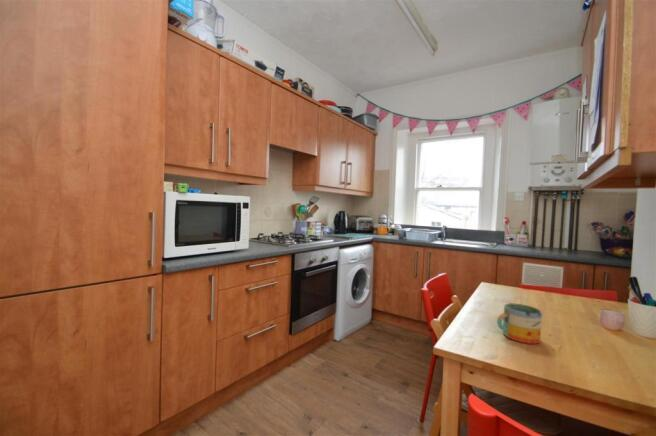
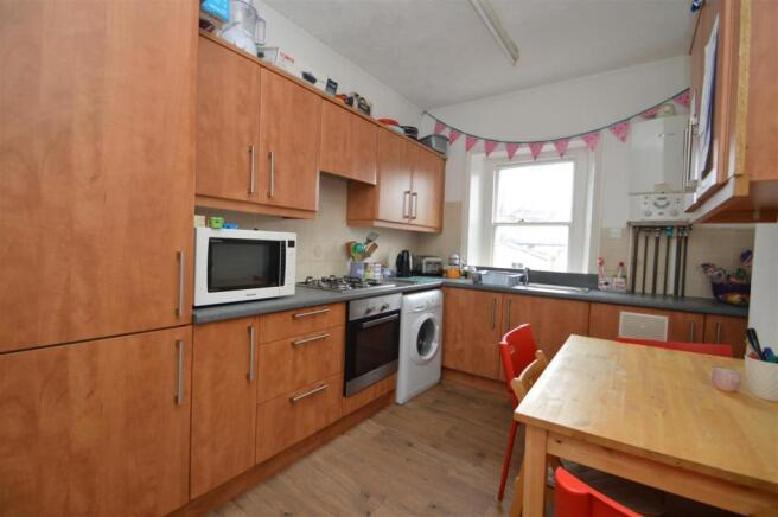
- mug [496,303,543,345]
